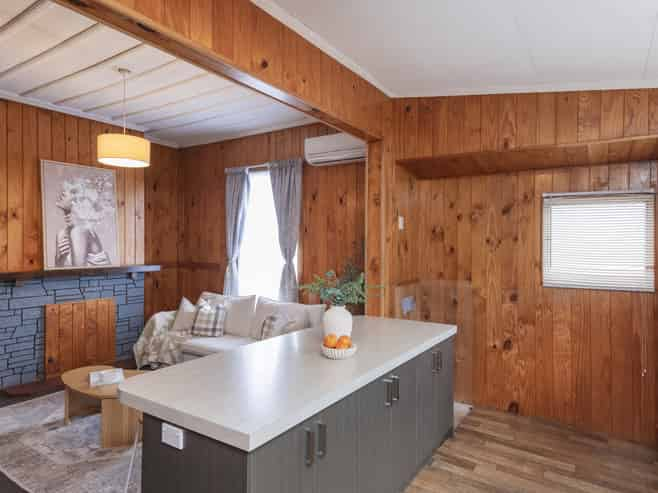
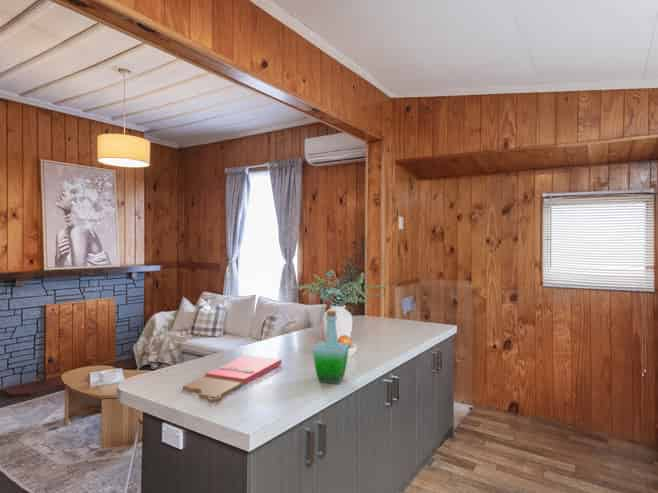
+ cutting board [182,354,283,404]
+ bottle [311,310,350,385]
